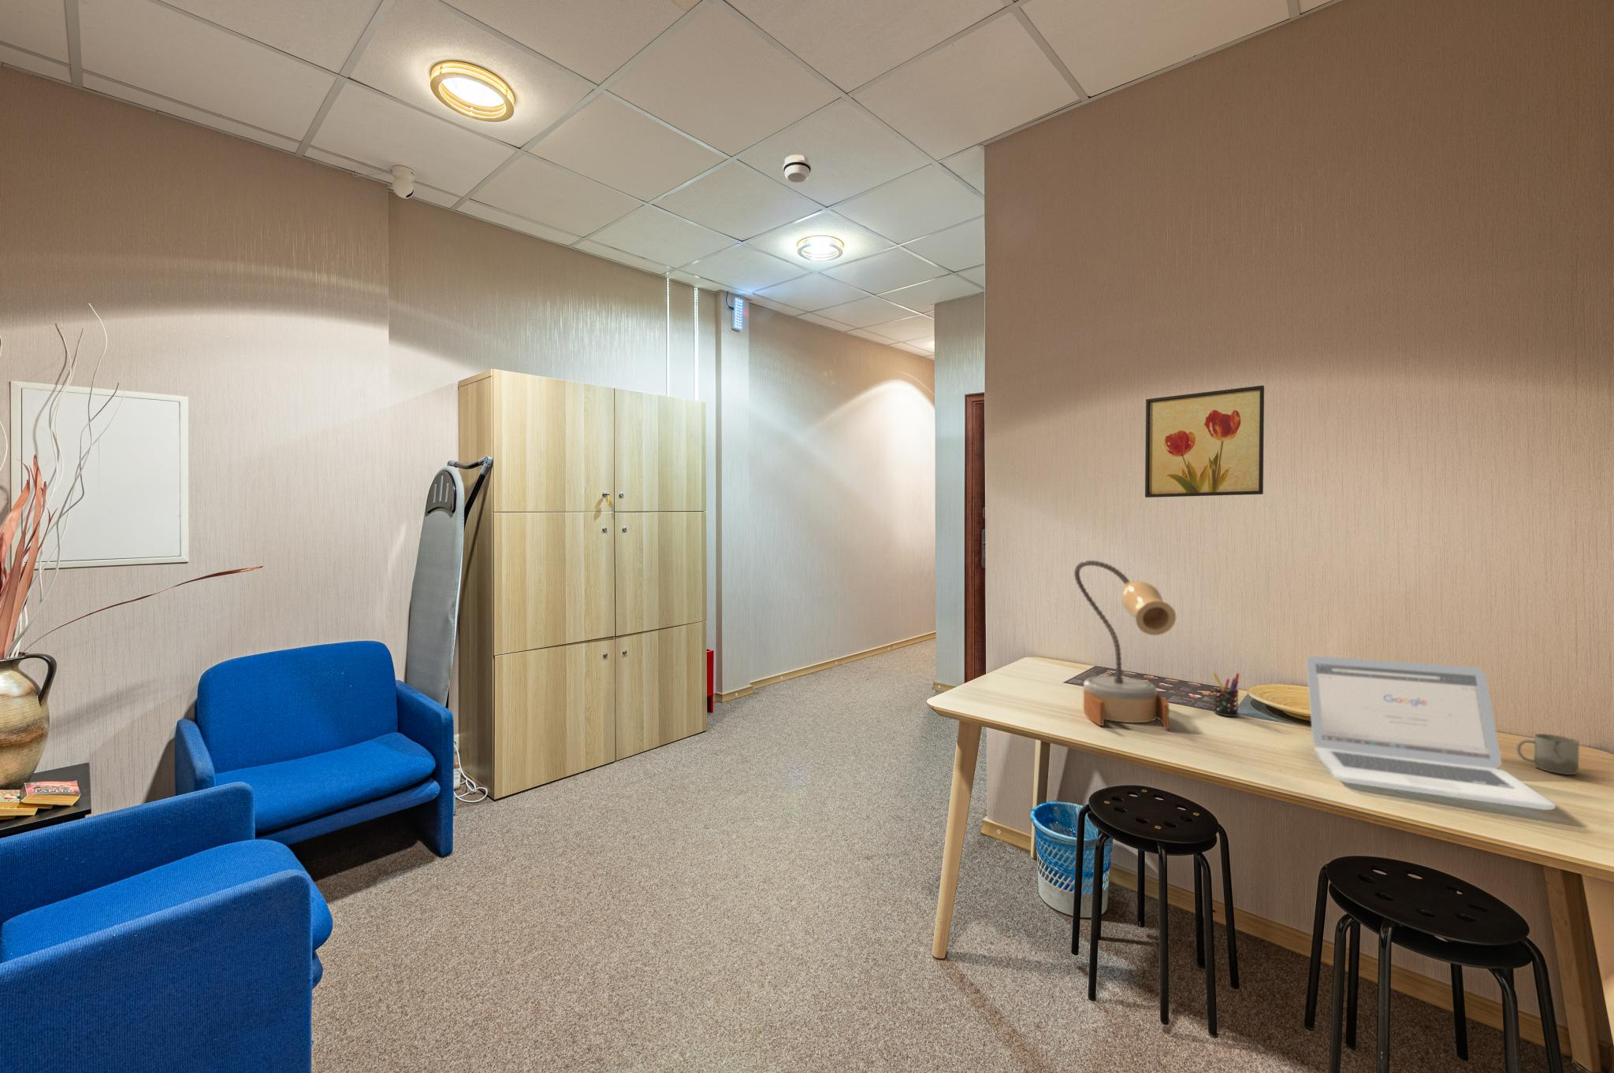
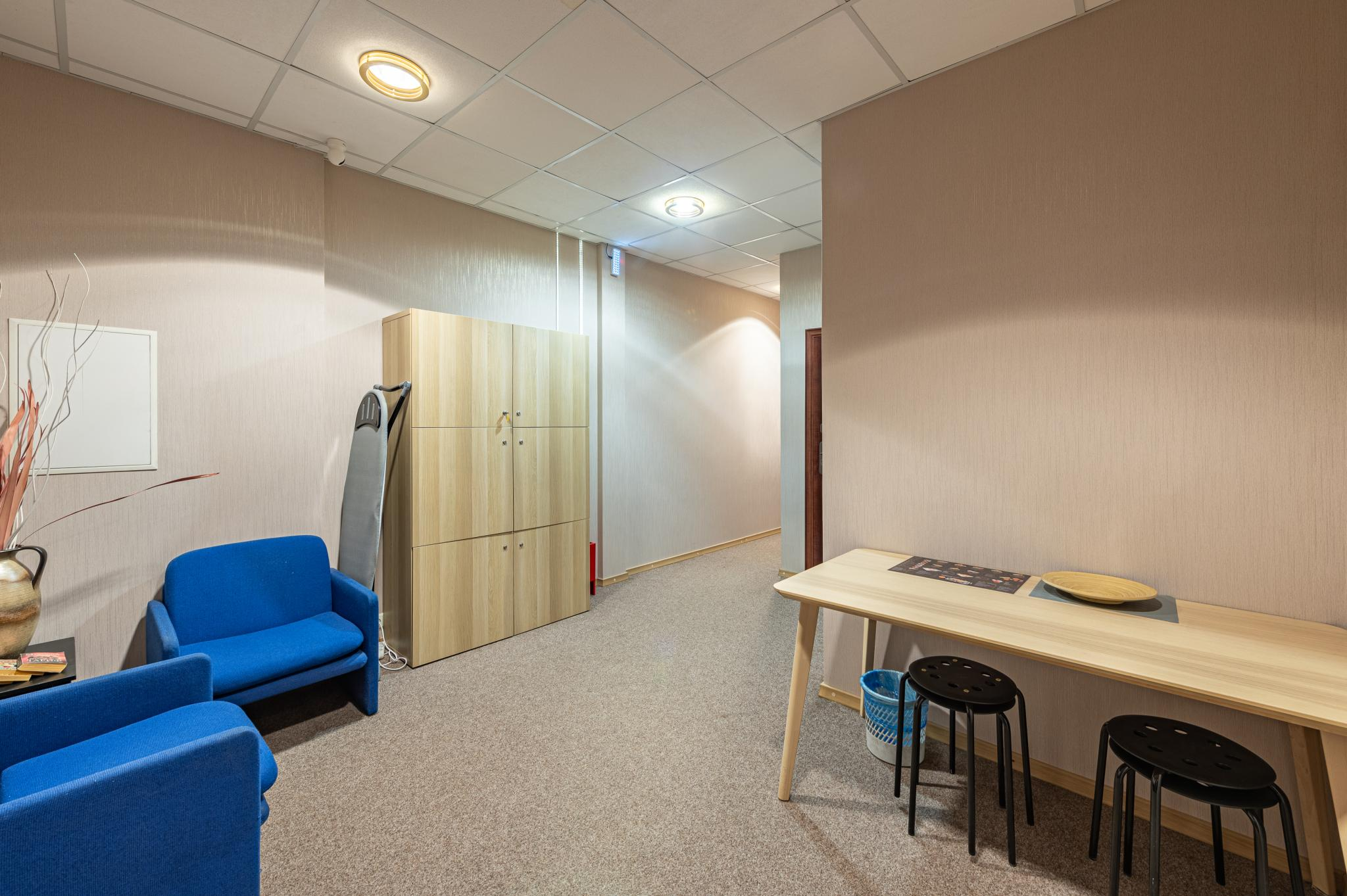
- pen holder [1213,672,1240,717]
- laptop [1306,655,1556,811]
- table lamp [1074,559,1177,729]
- wall art [1144,384,1265,498]
- smoke detector [782,154,811,183]
- cup [1516,733,1580,776]
